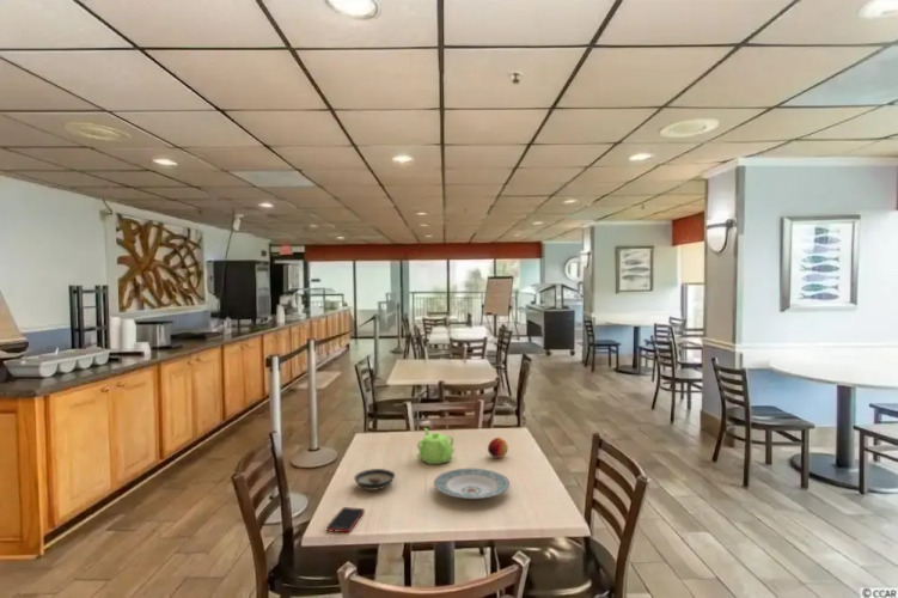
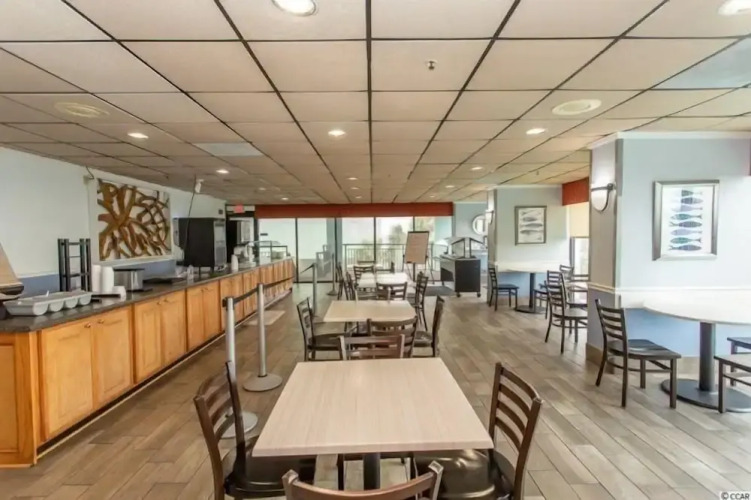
- saucer [353,468,396,492]
- cell phone [325,506,366,533]
- plate [433,468,511,500]
- teapot [416,427,456,465]
- fruit [487,437,509,459]
